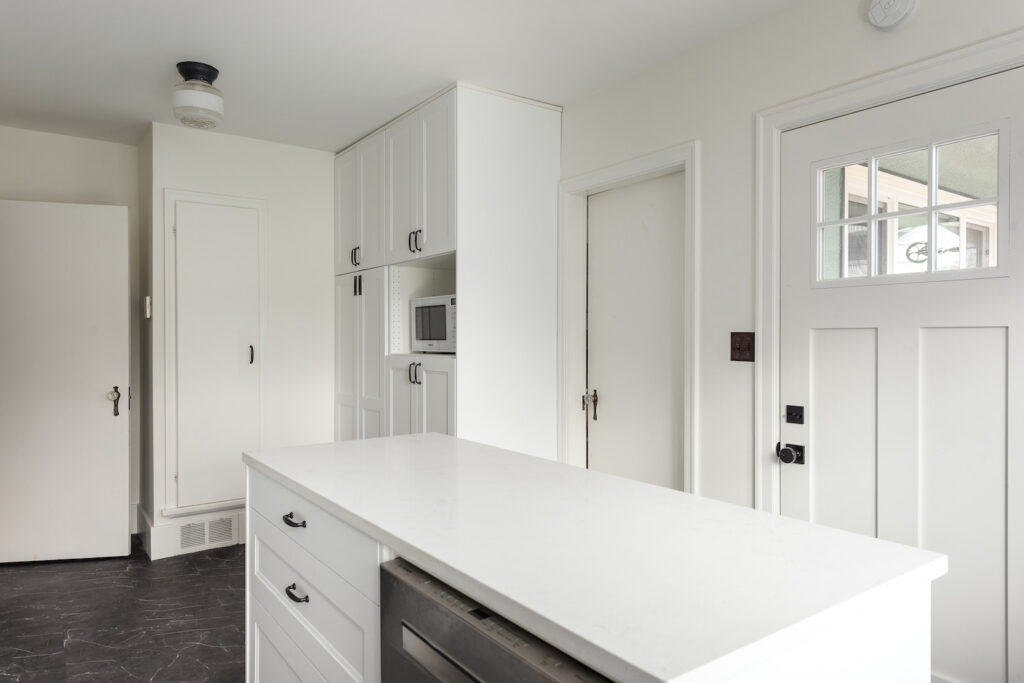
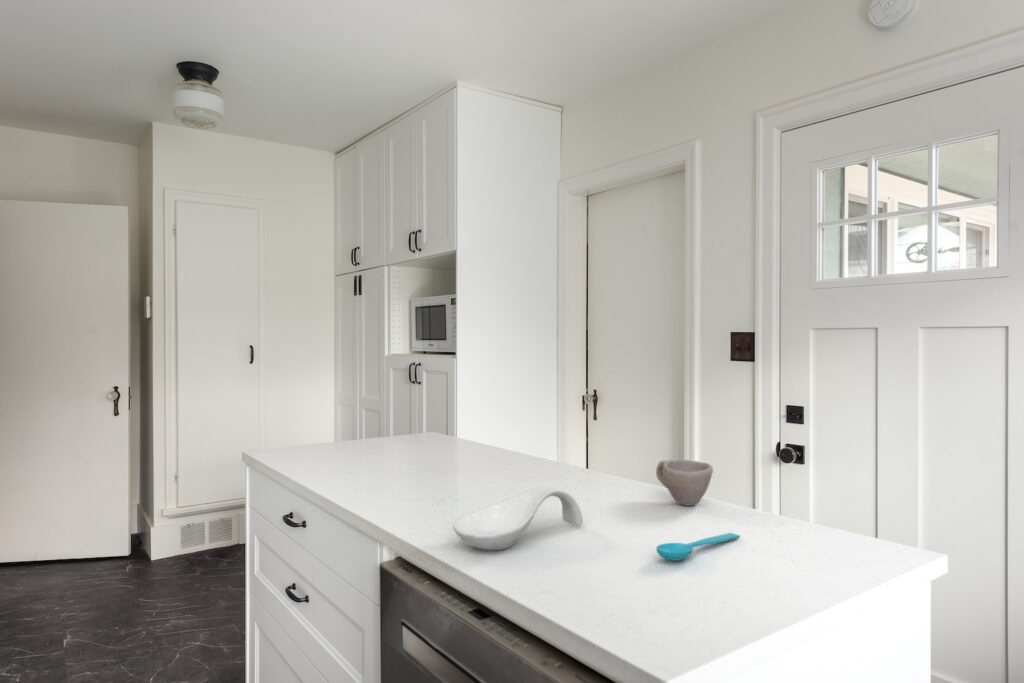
+ cup [655,458,714,507]
+ spoon [655,532,741,562]
+ spoon rest [452,485,584,551]
